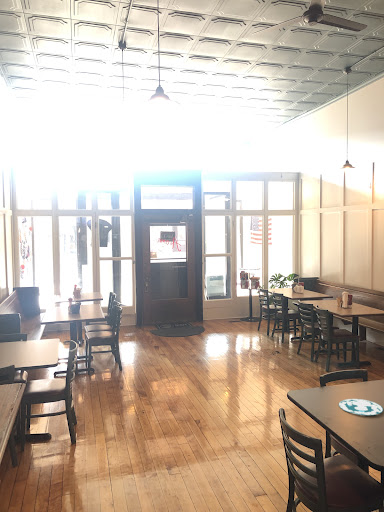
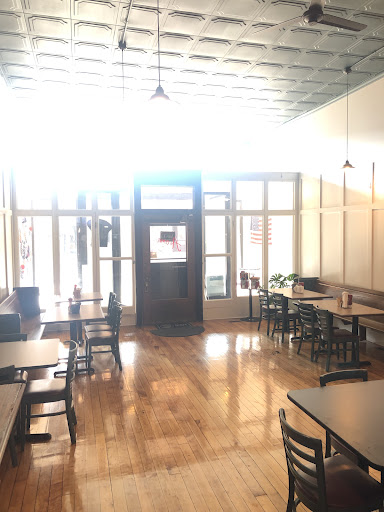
- plate [338,398,384,416]
